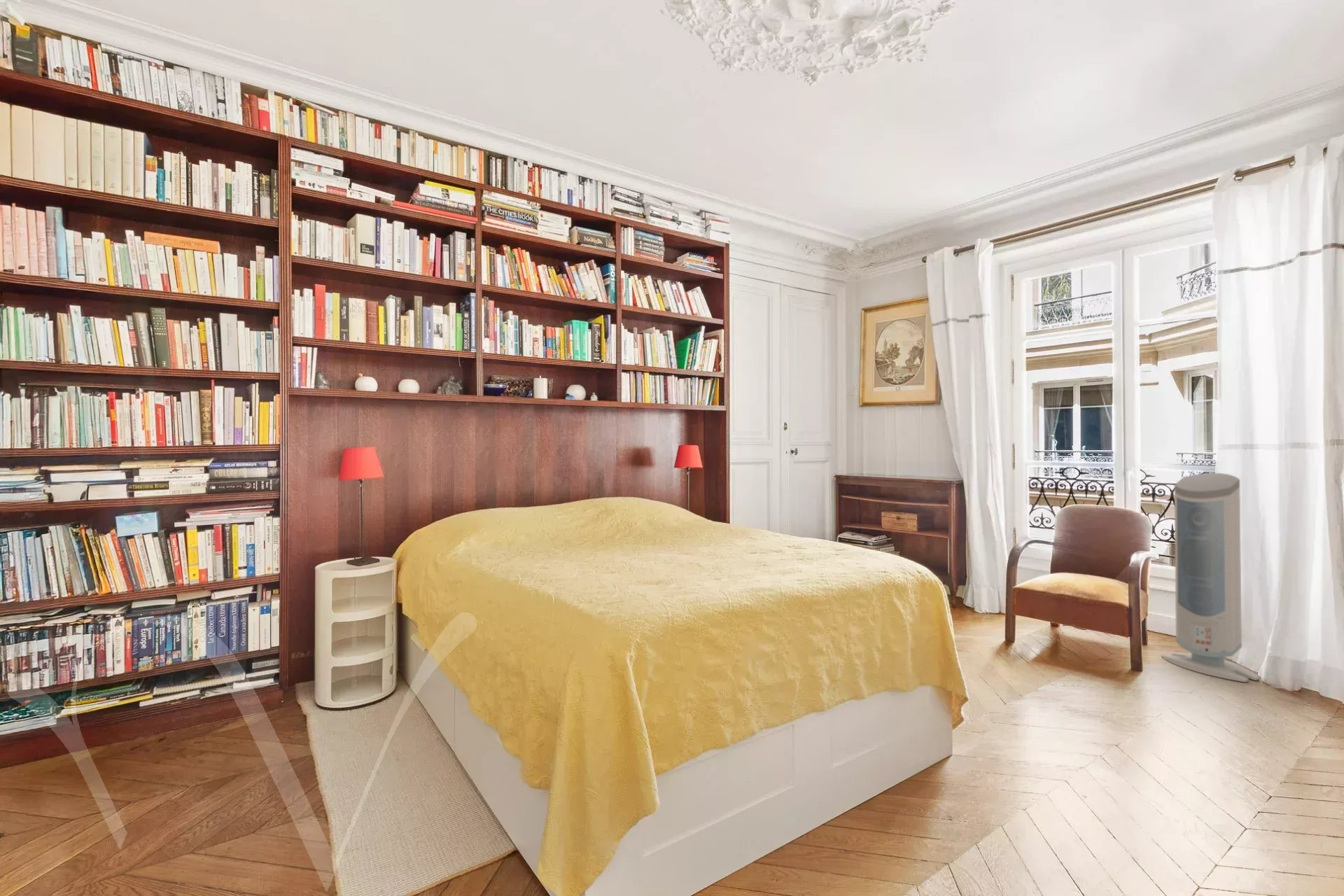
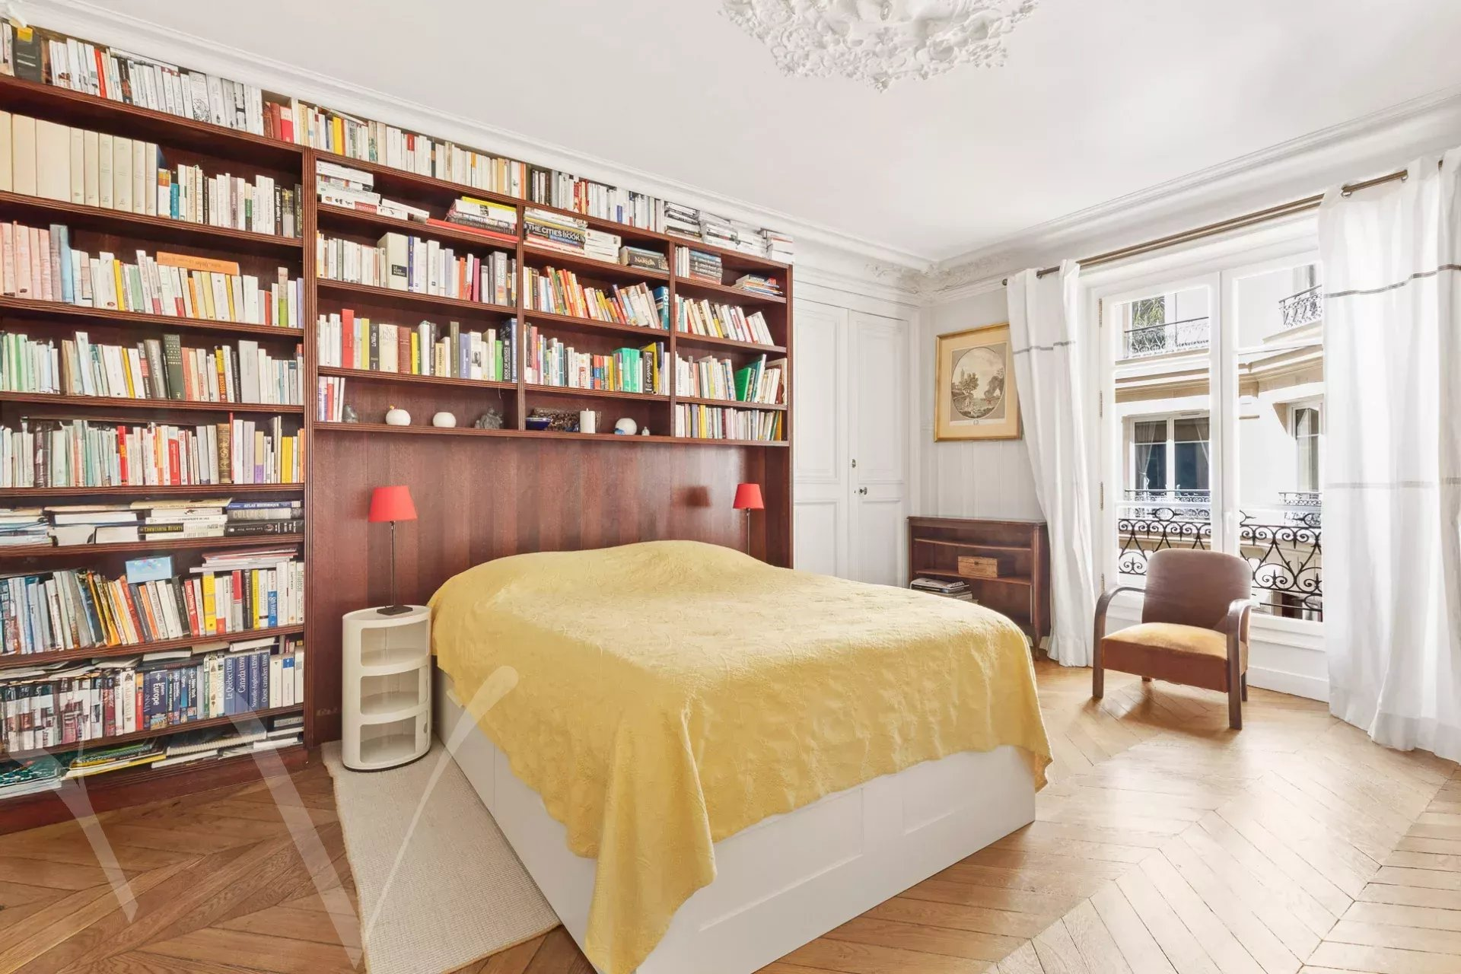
- air purifier [1161,472,1261,683]
